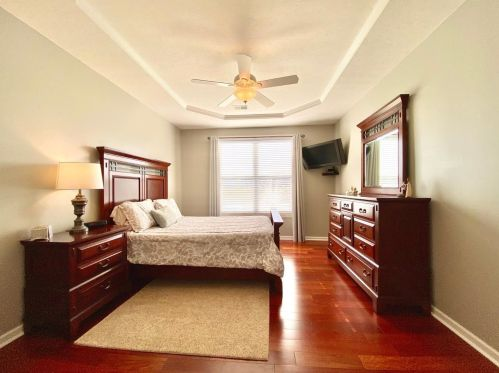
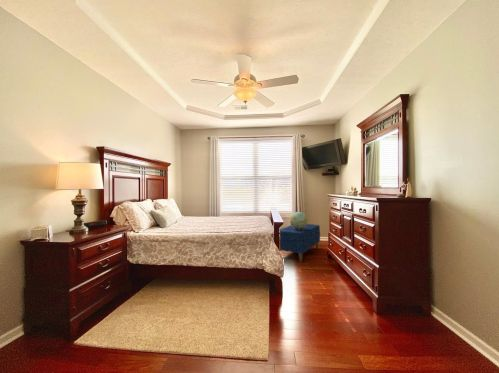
+ decorative globe [289,211,308,229]
+ bench [279,223,321,263]
